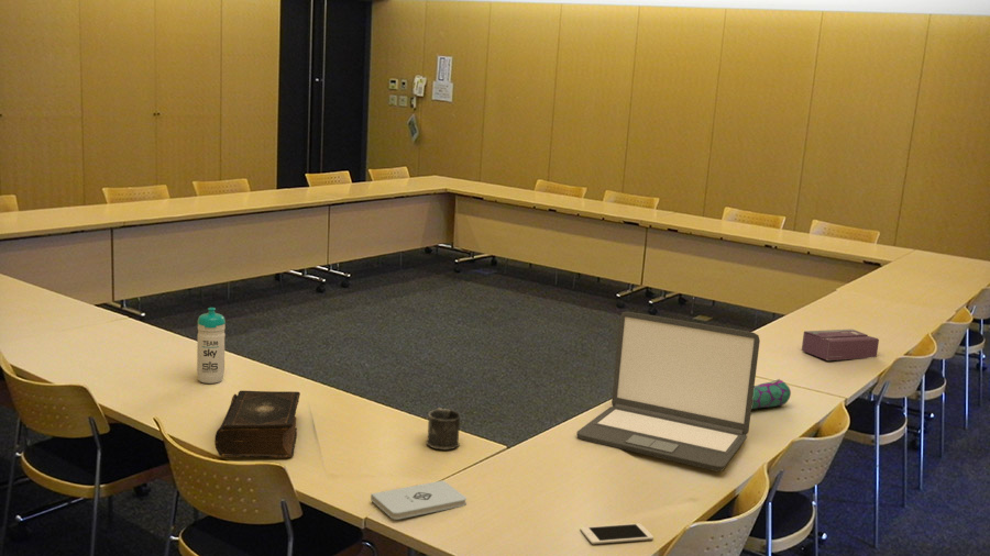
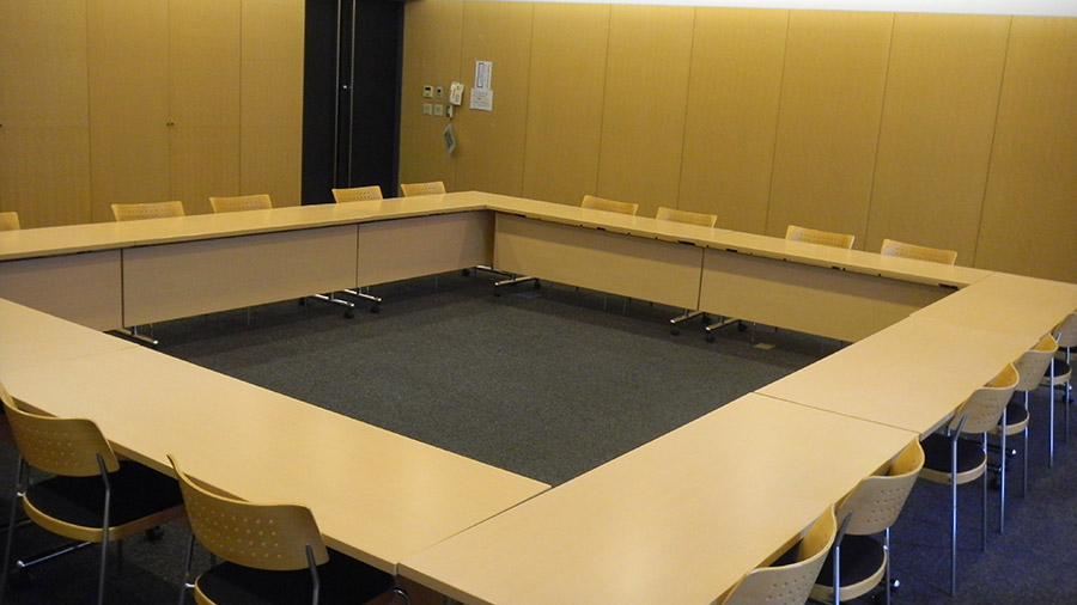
- mug [426,407,462,451]
- cell phone [580,522,654,545]
- notepad [370,479,468,521]
- book [213,390,301,459]
- pencil case [751,378,792,410]
- laptop [576,311,761,472]
- water bottle [196,307,227,385]
- tissue box [801,329,880,362]
